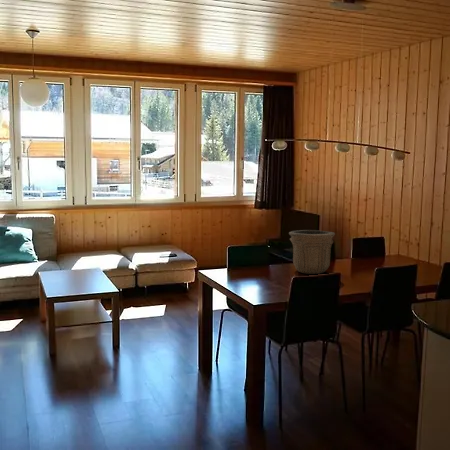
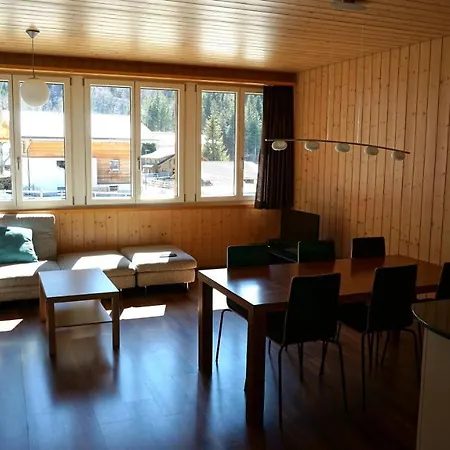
- flower pot [288,229,336,275]
